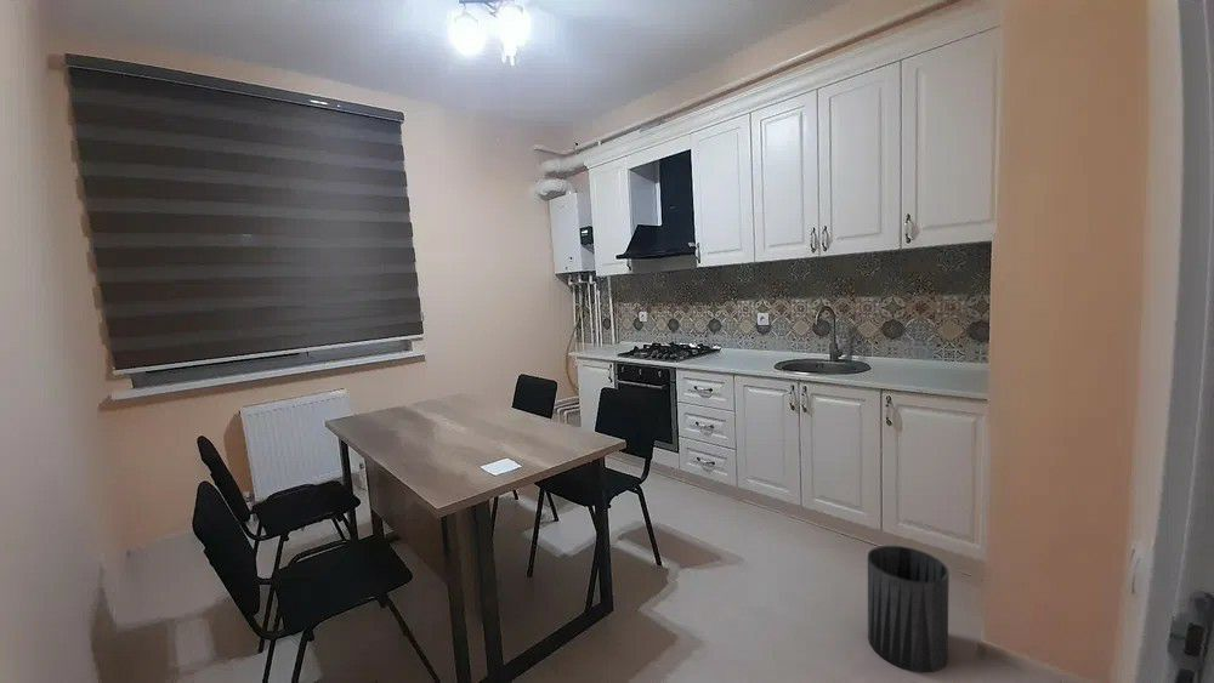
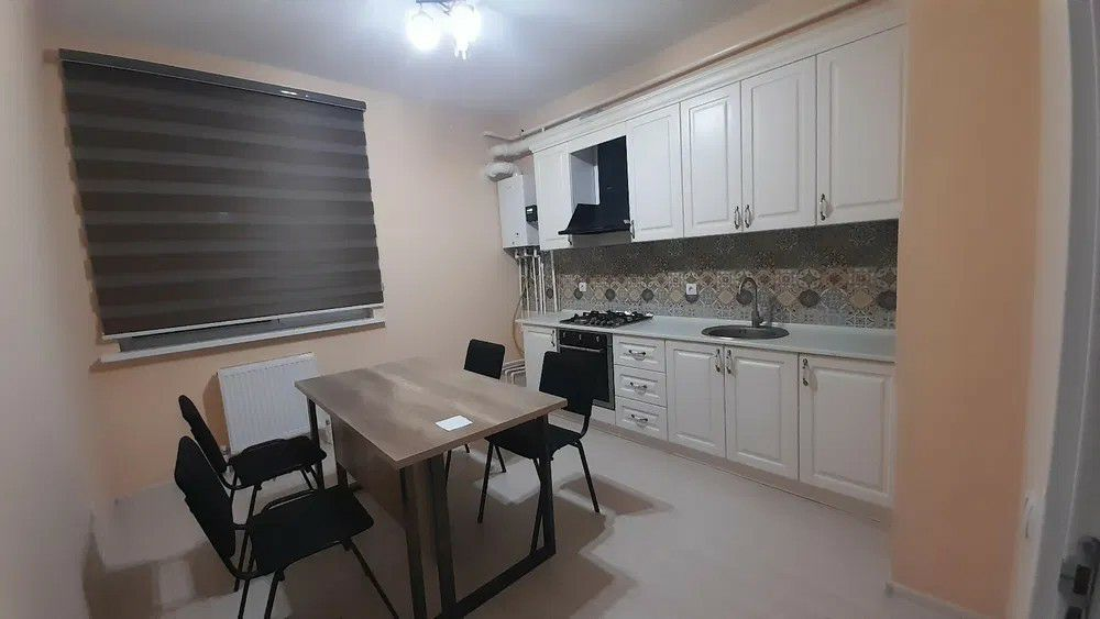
- trash can [867,545,951,673]
